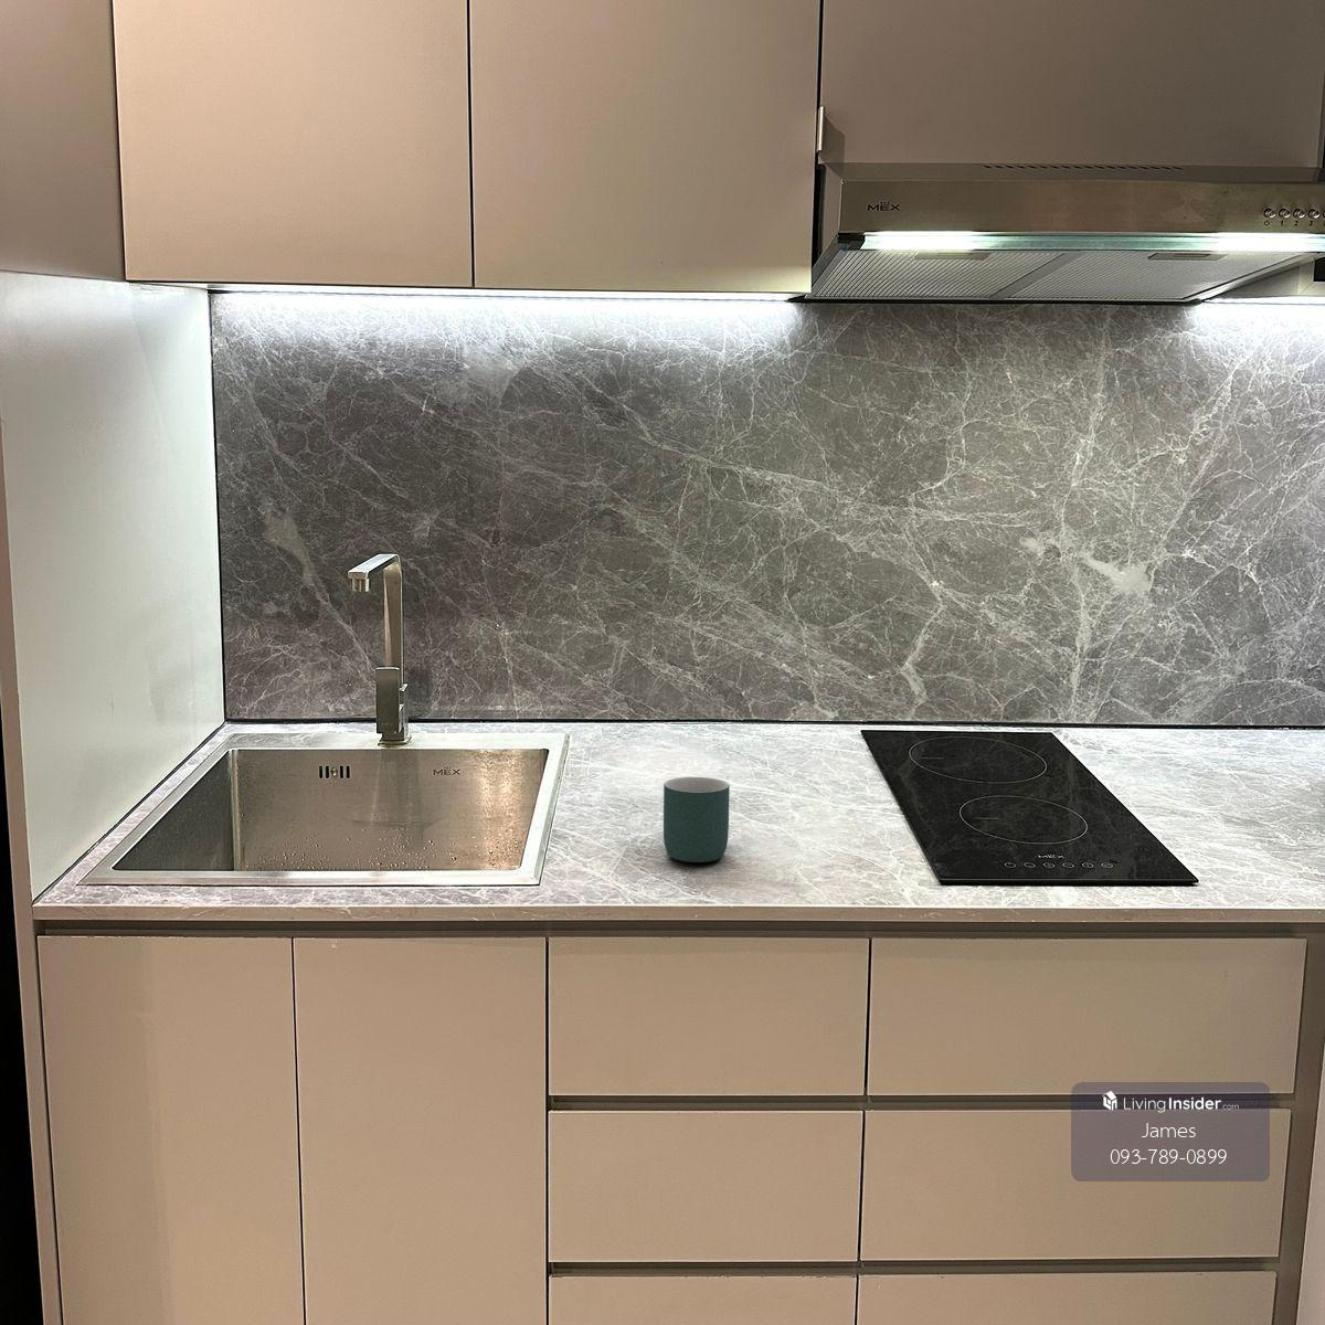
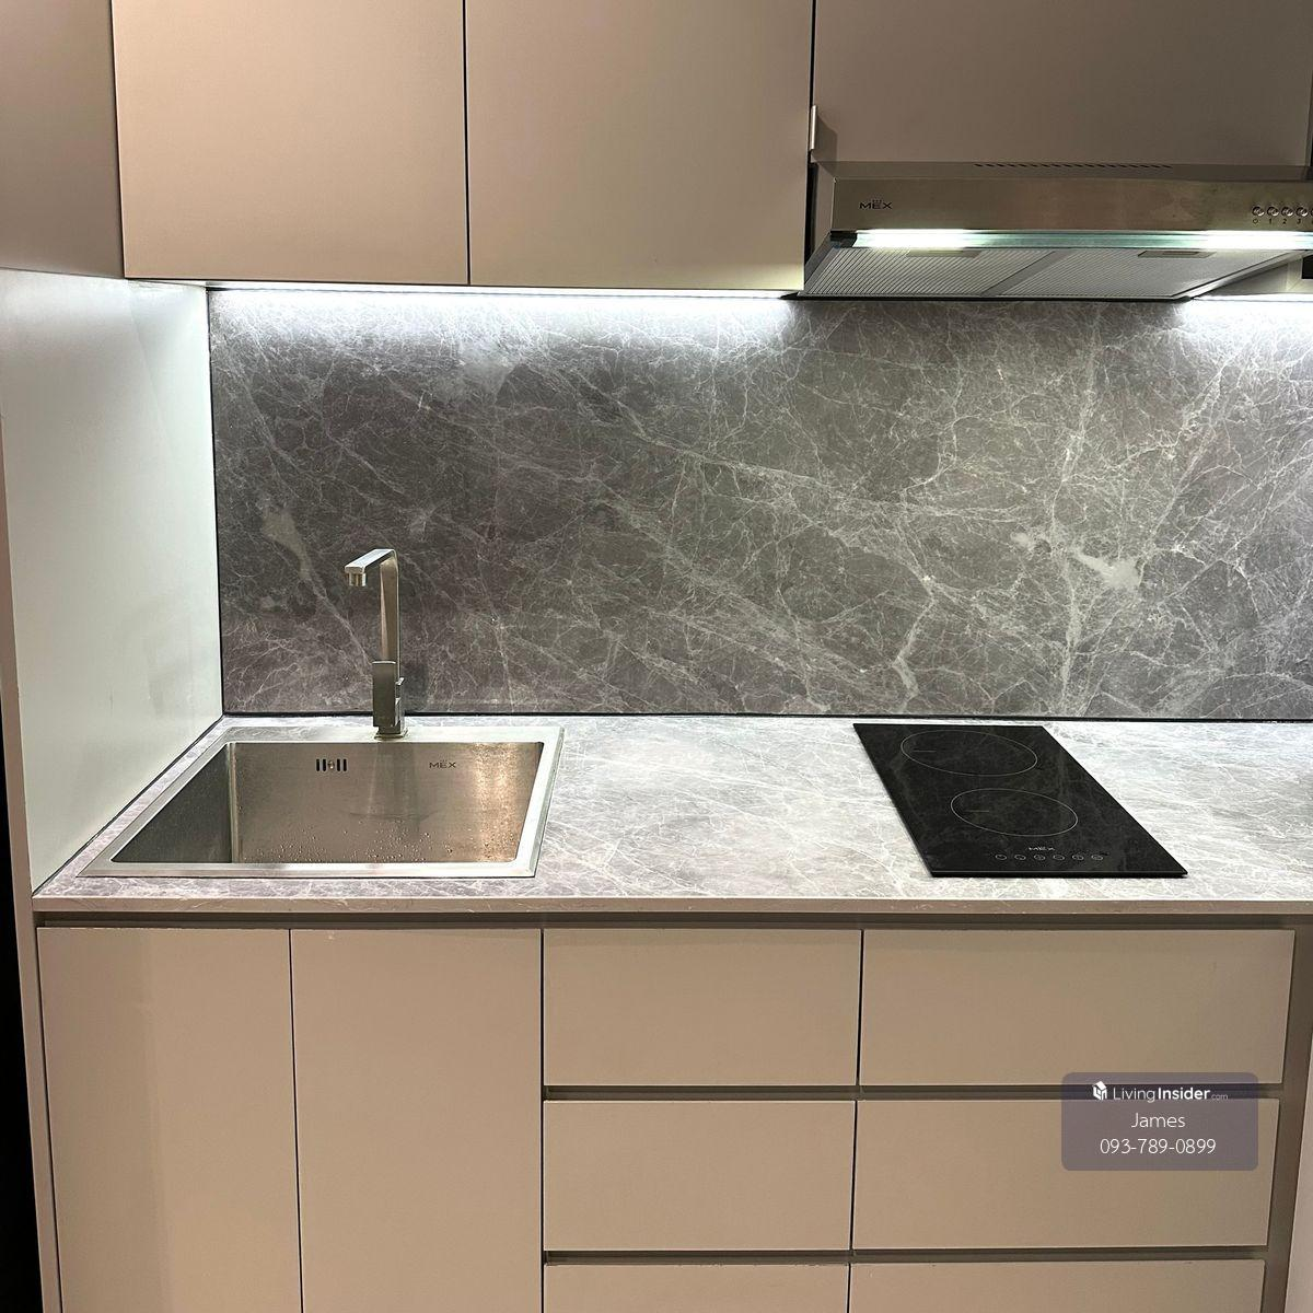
- mug [662,777,730,864]
